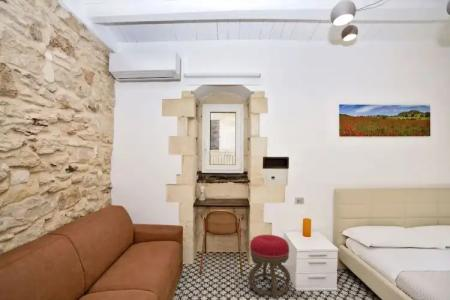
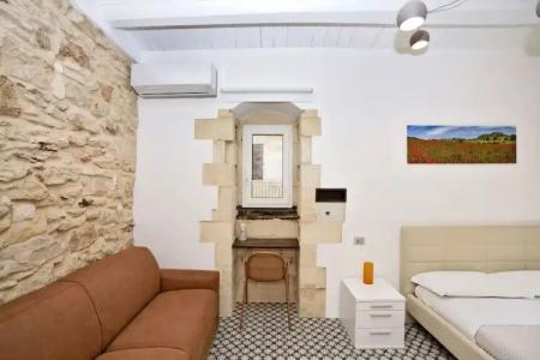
- stool [247,234,291,300]
